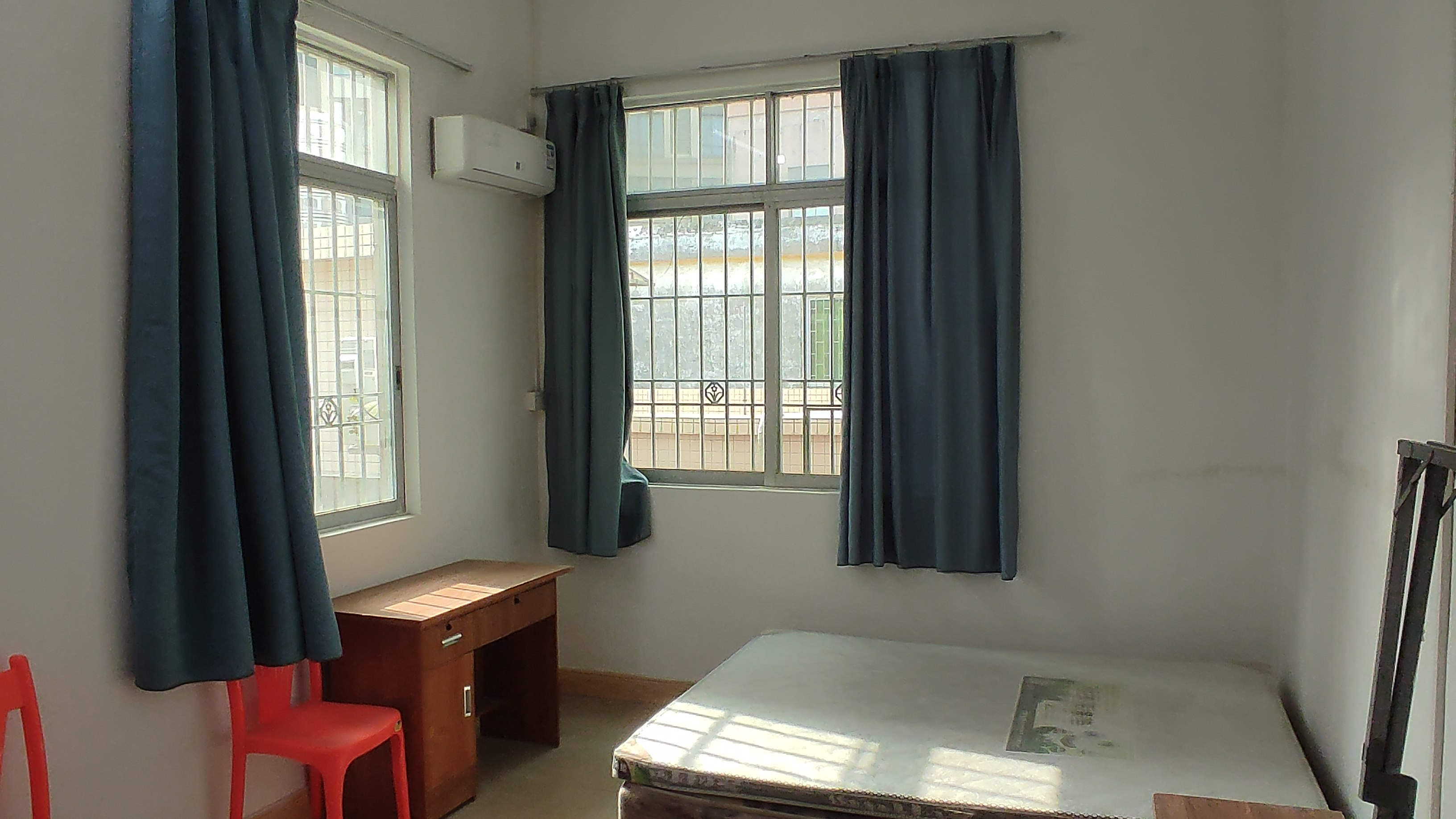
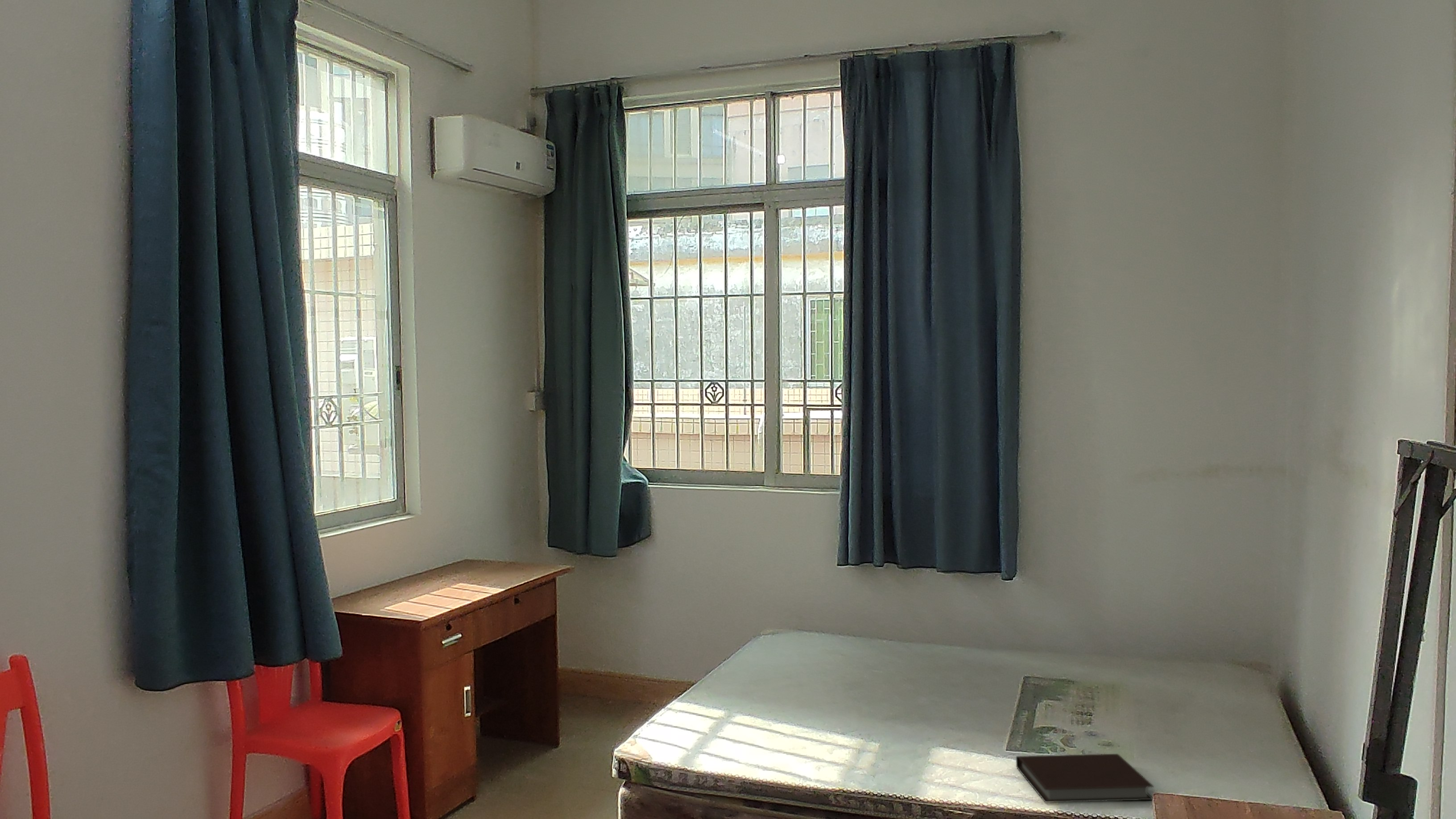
+ notebook [1016,753,1155,803]
